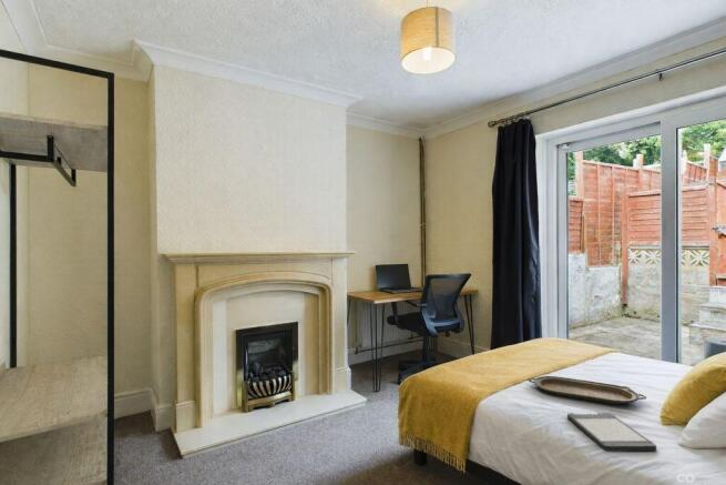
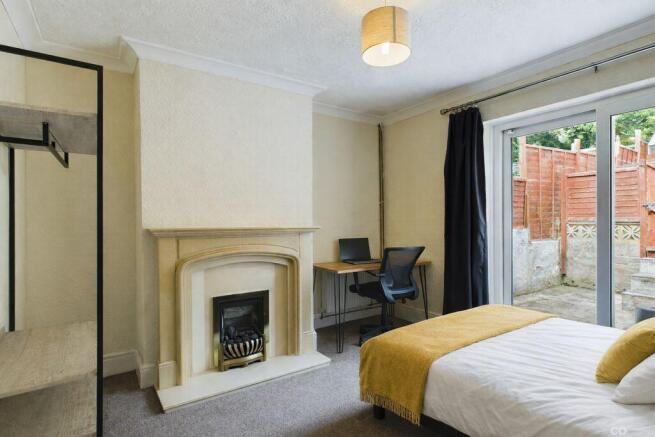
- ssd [566,412,657,453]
- serving tray [528,375,647,405]
